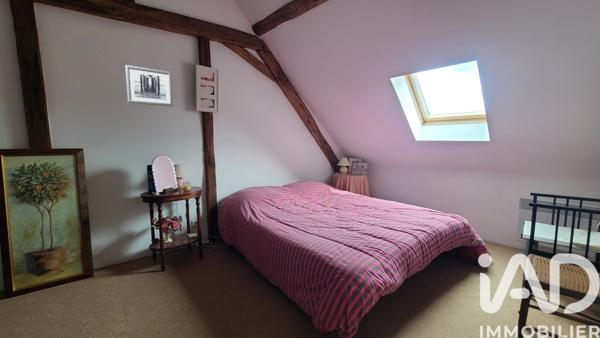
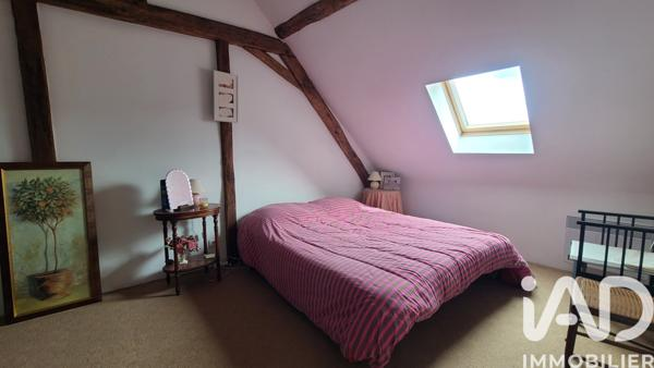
- wall art [124,64,174,107]
